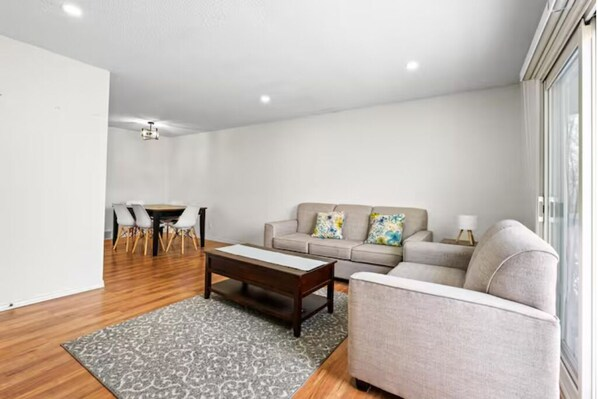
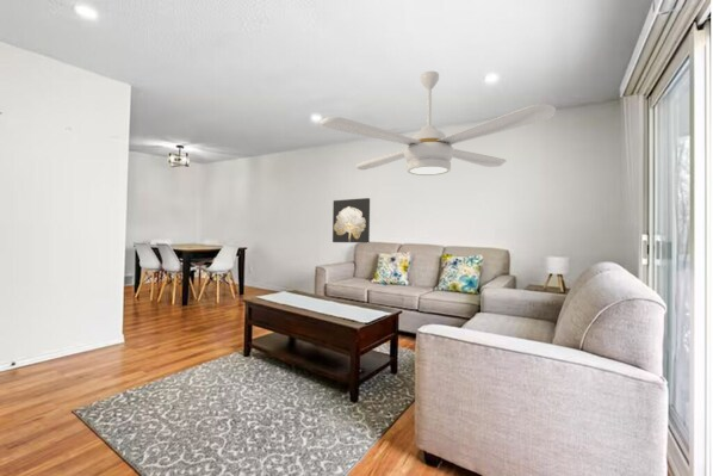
+ wall art [331,197,371,243]
+ ceiling fan [320,70,557,177]
